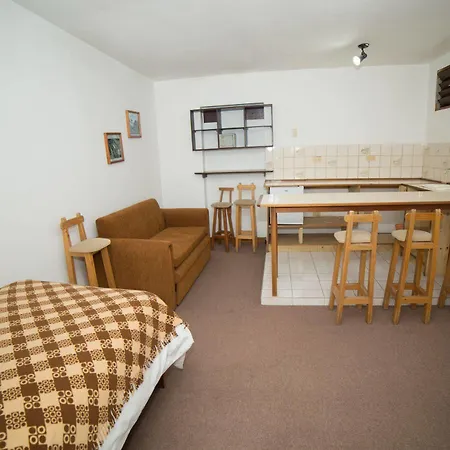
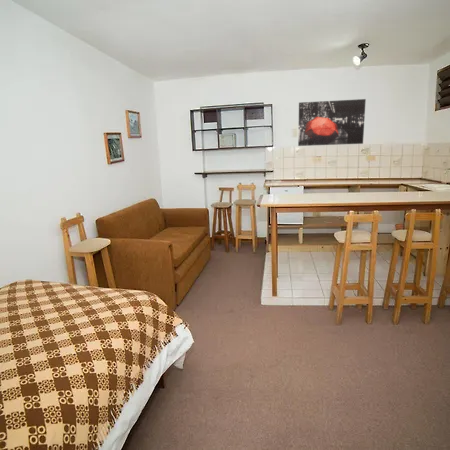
+ wall art [297,98,367,147]
